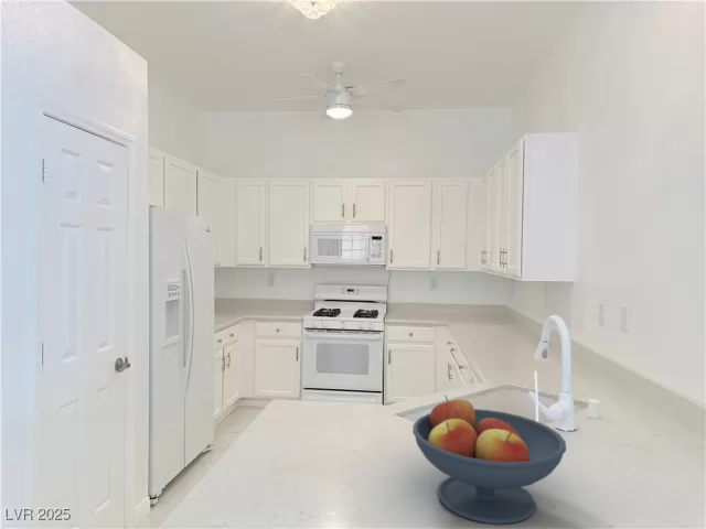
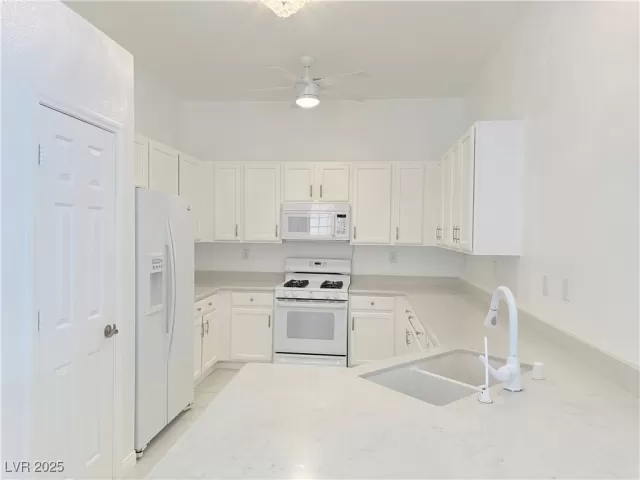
- fruit bowl [411,395,567,526]
